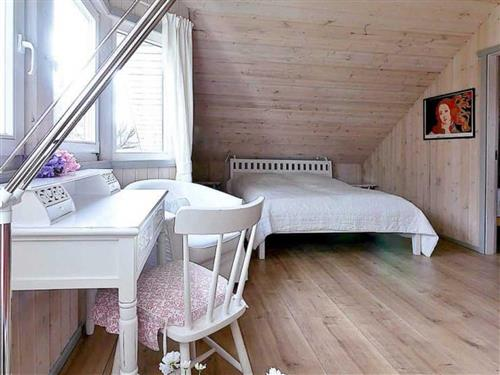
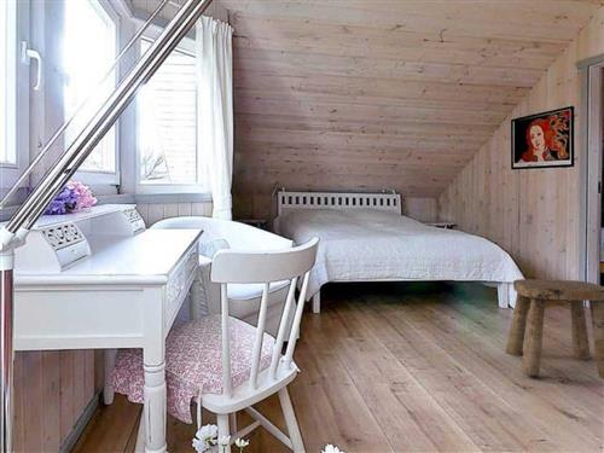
+ stool [505,278,604,381]
